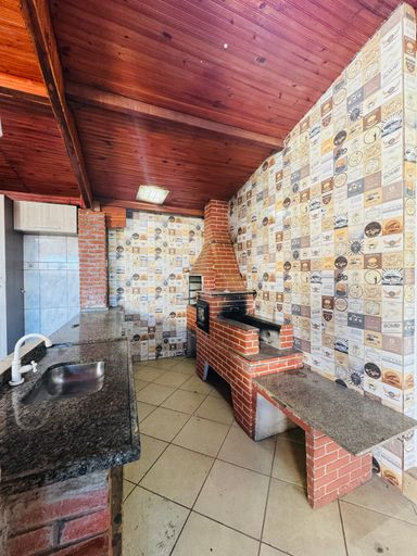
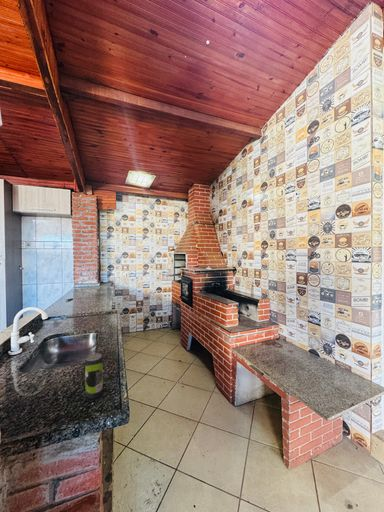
+ beverage can [84,352,104,400]
